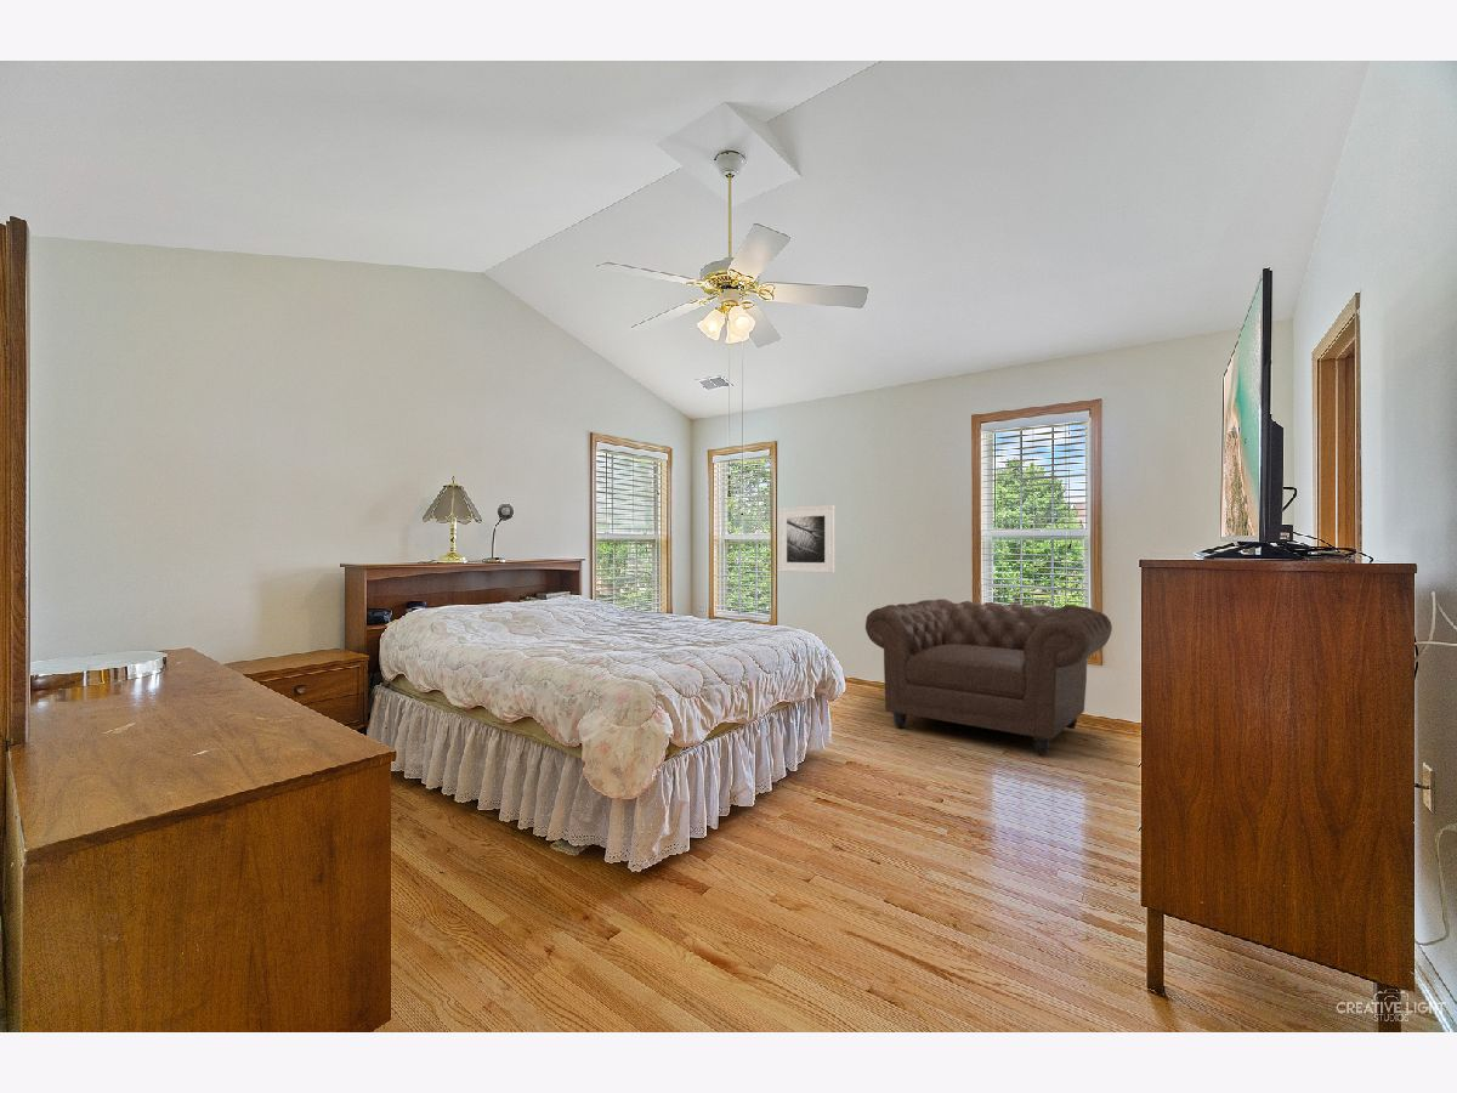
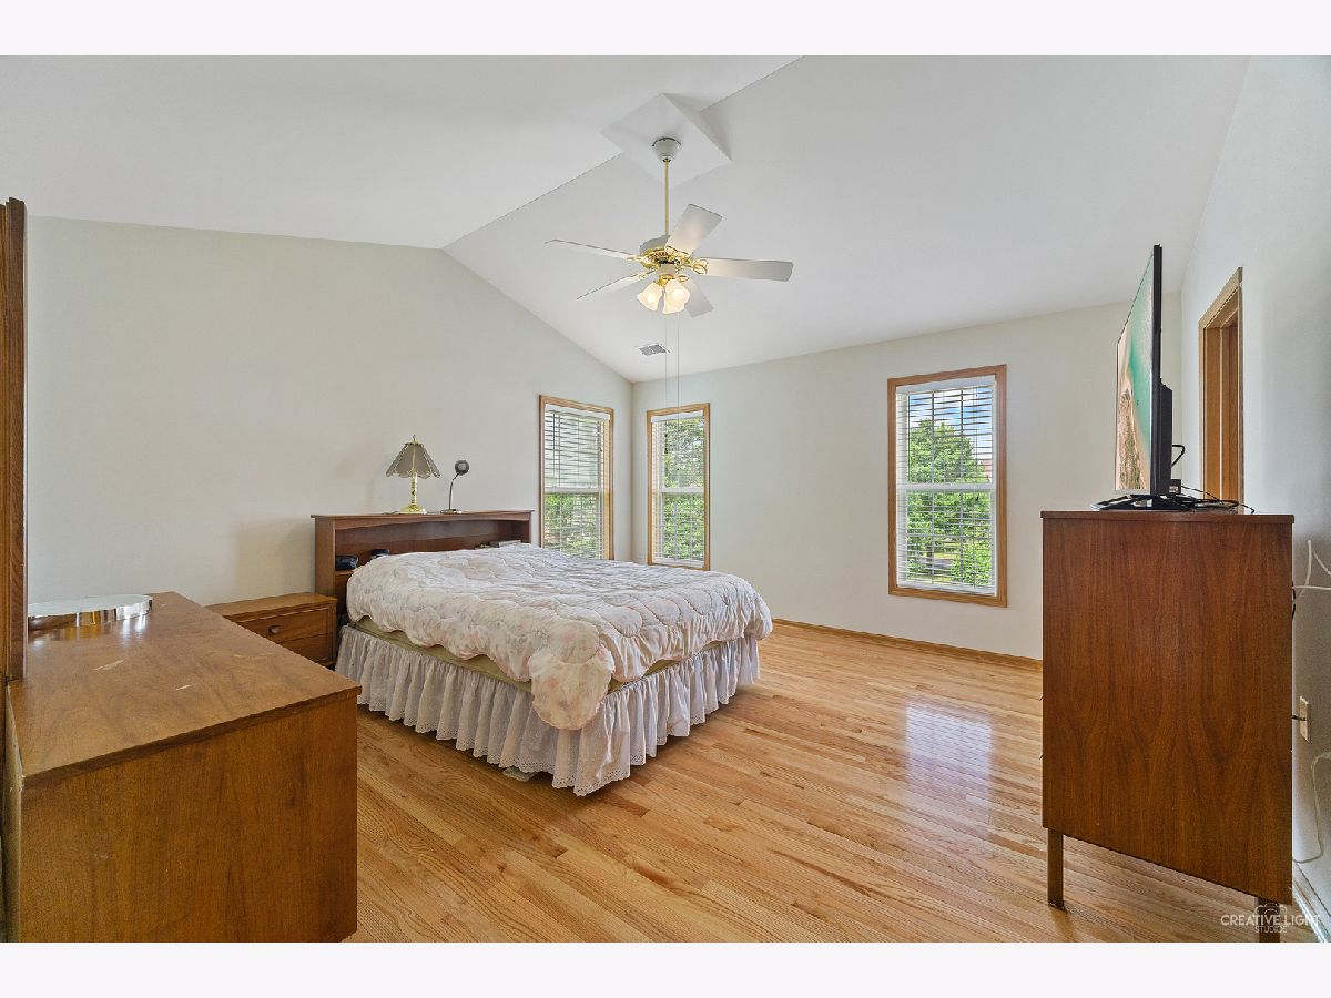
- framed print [777,504,835,574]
- chair [864,598,1113,755]
